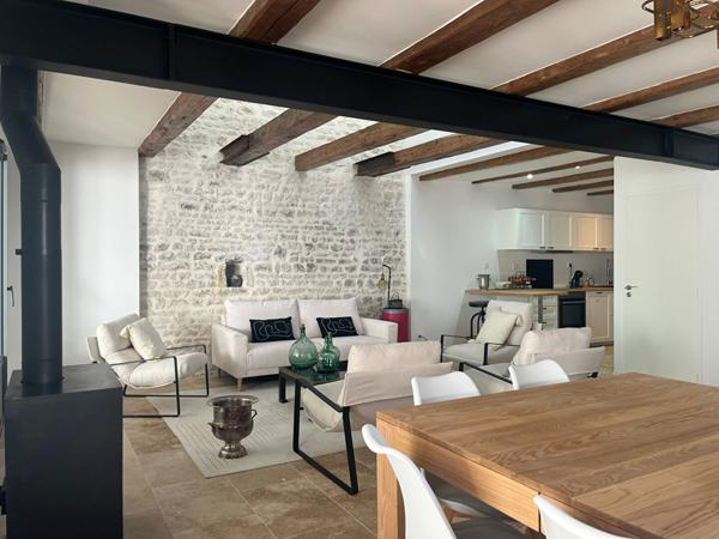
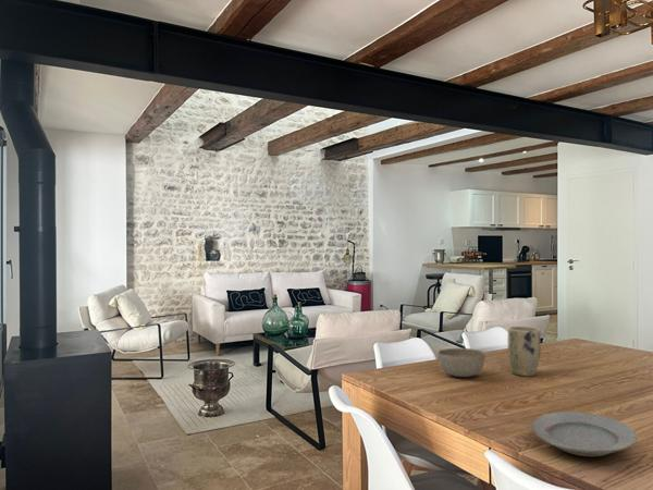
+ bowl [436,347,486,378]
+ plant pot [507,326,542,378]
+ plate [530,411,638,457]
